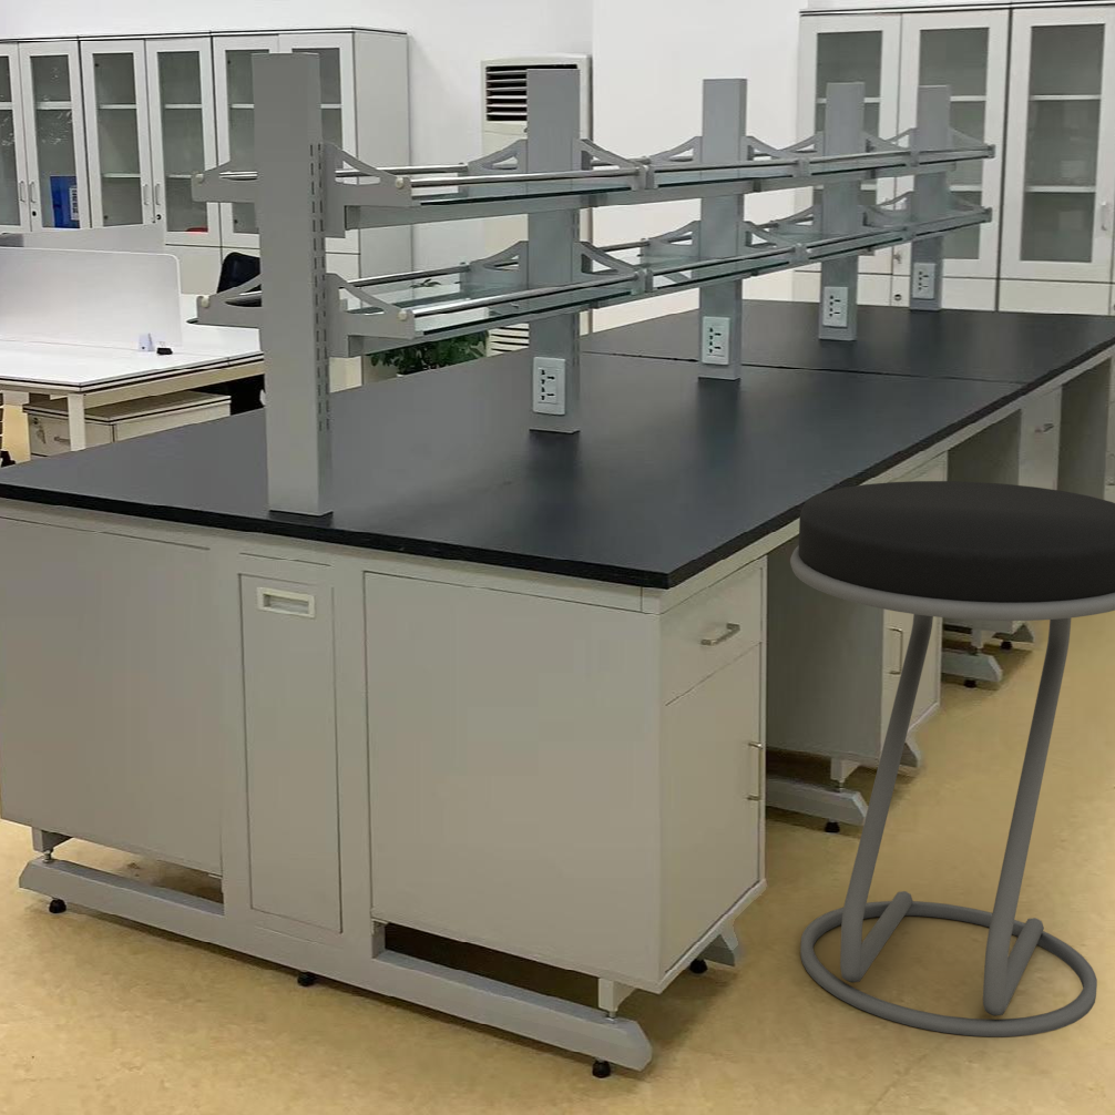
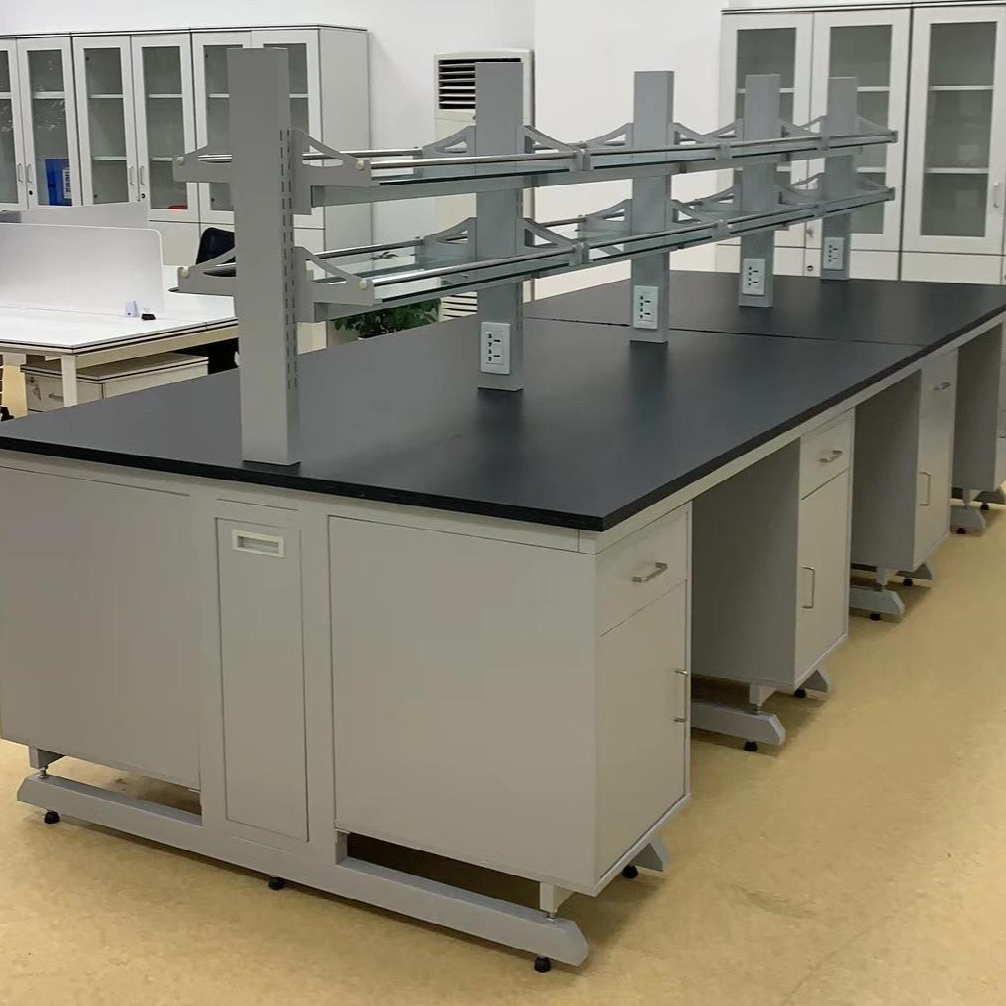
- stool [789,480,1115,1037]
